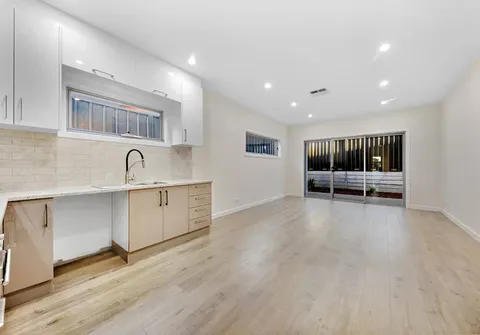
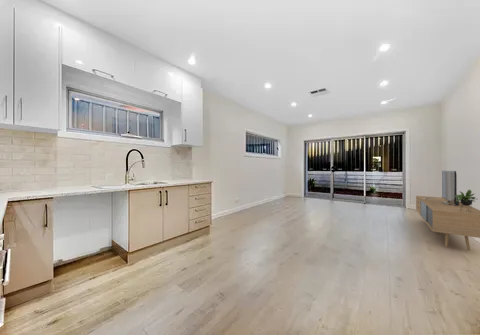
+ media console [415,170,480,251]
